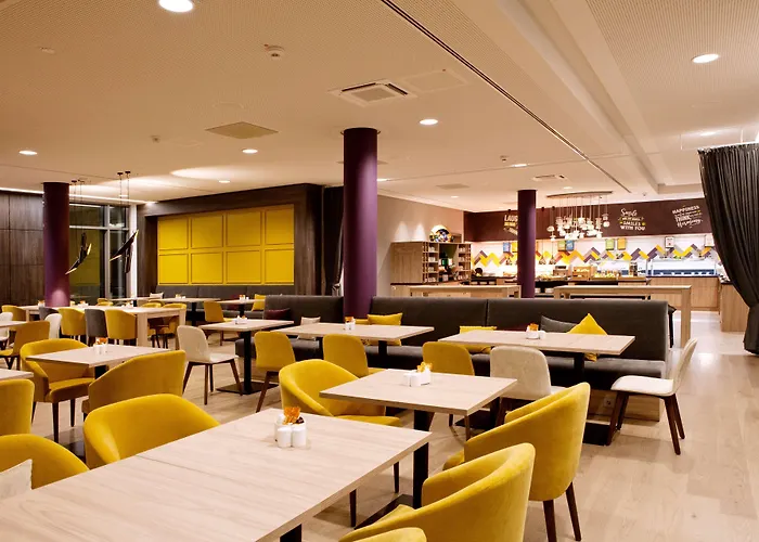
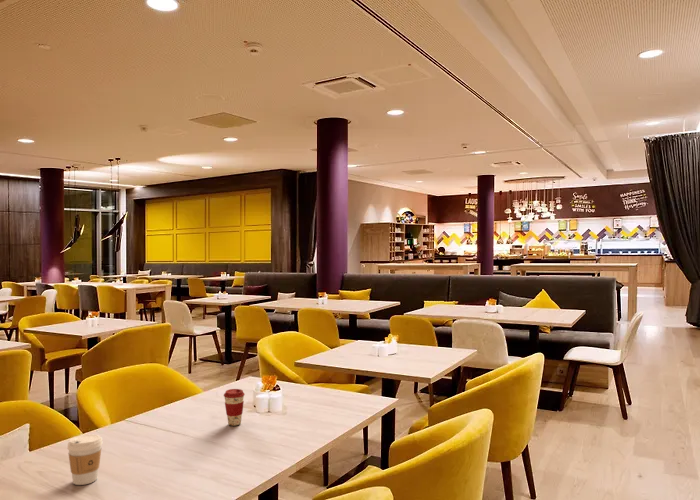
+ coffee cup [66,433,103,486]
+ coffee cup [223,388,246,427]
